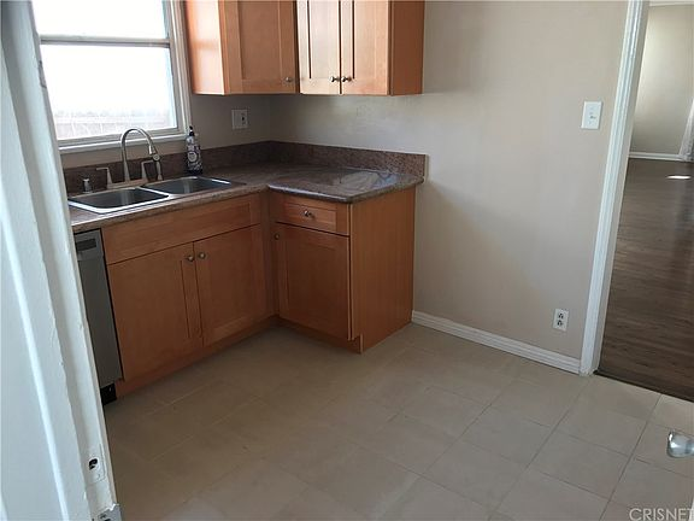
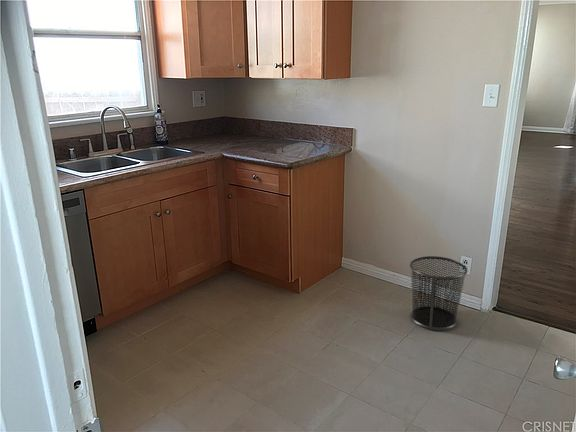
+ trash can [409,255,468,331]
